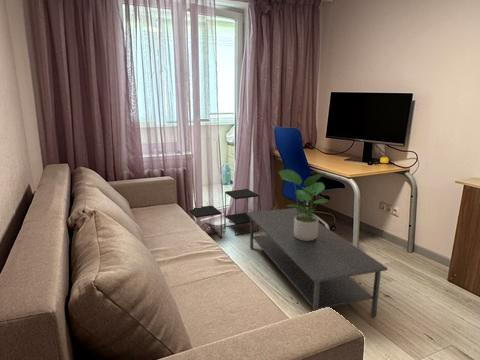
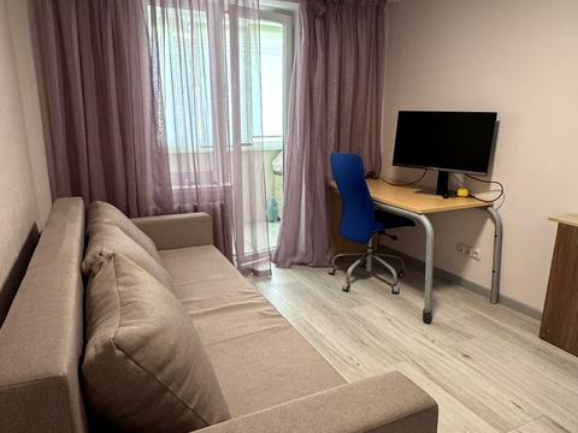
- side table [189,188,260,239]
- potted plant [278,168,330,241]
- coffee table [247,207,388,318]
